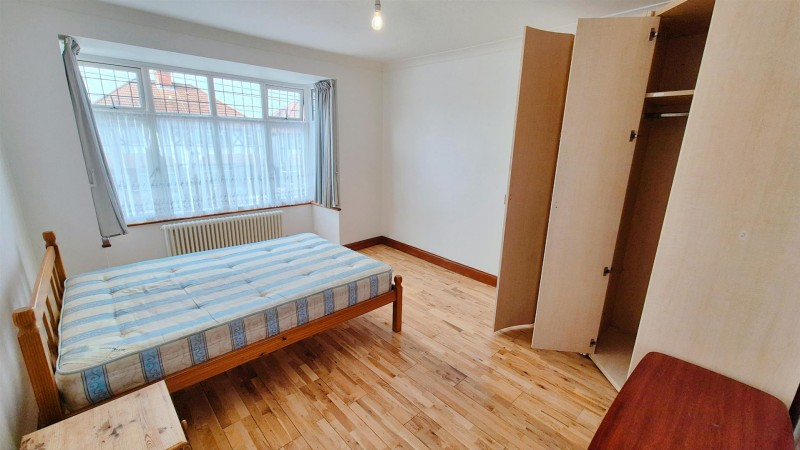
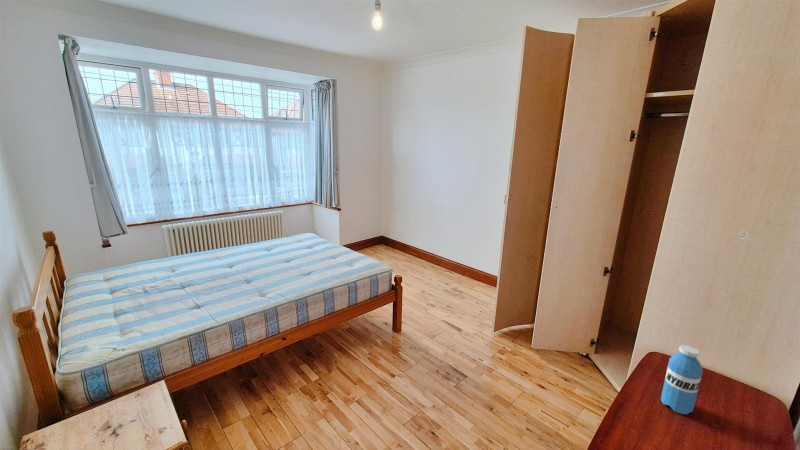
+ water bottle [660,344,704,416]
